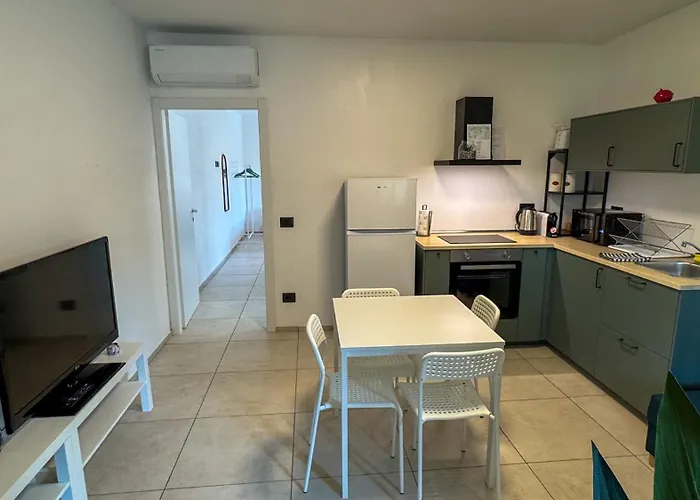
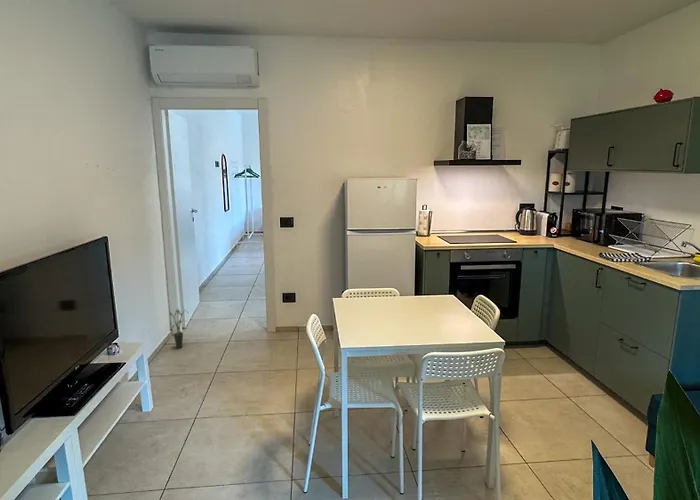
+ potted plant [169,308,189,349]
